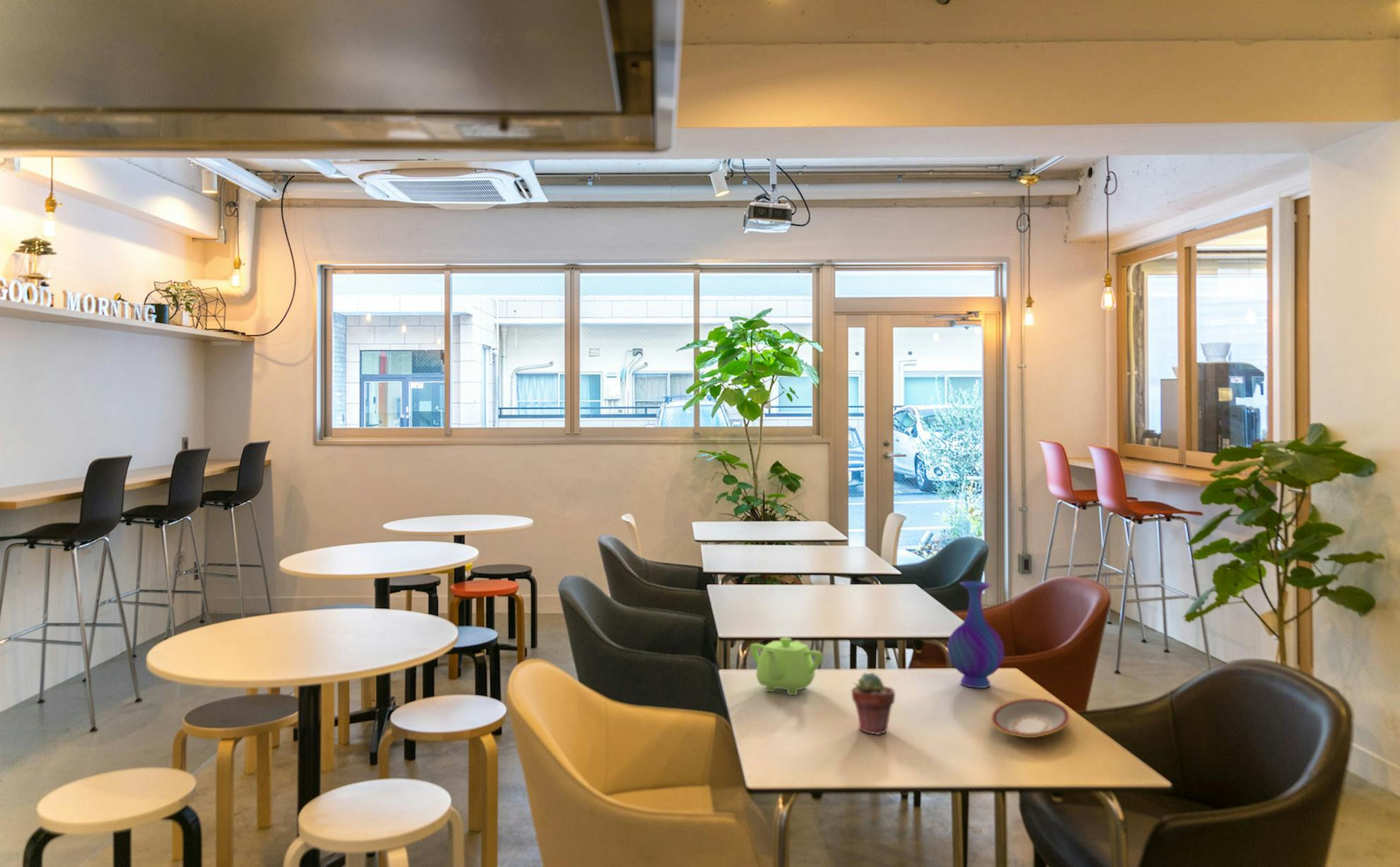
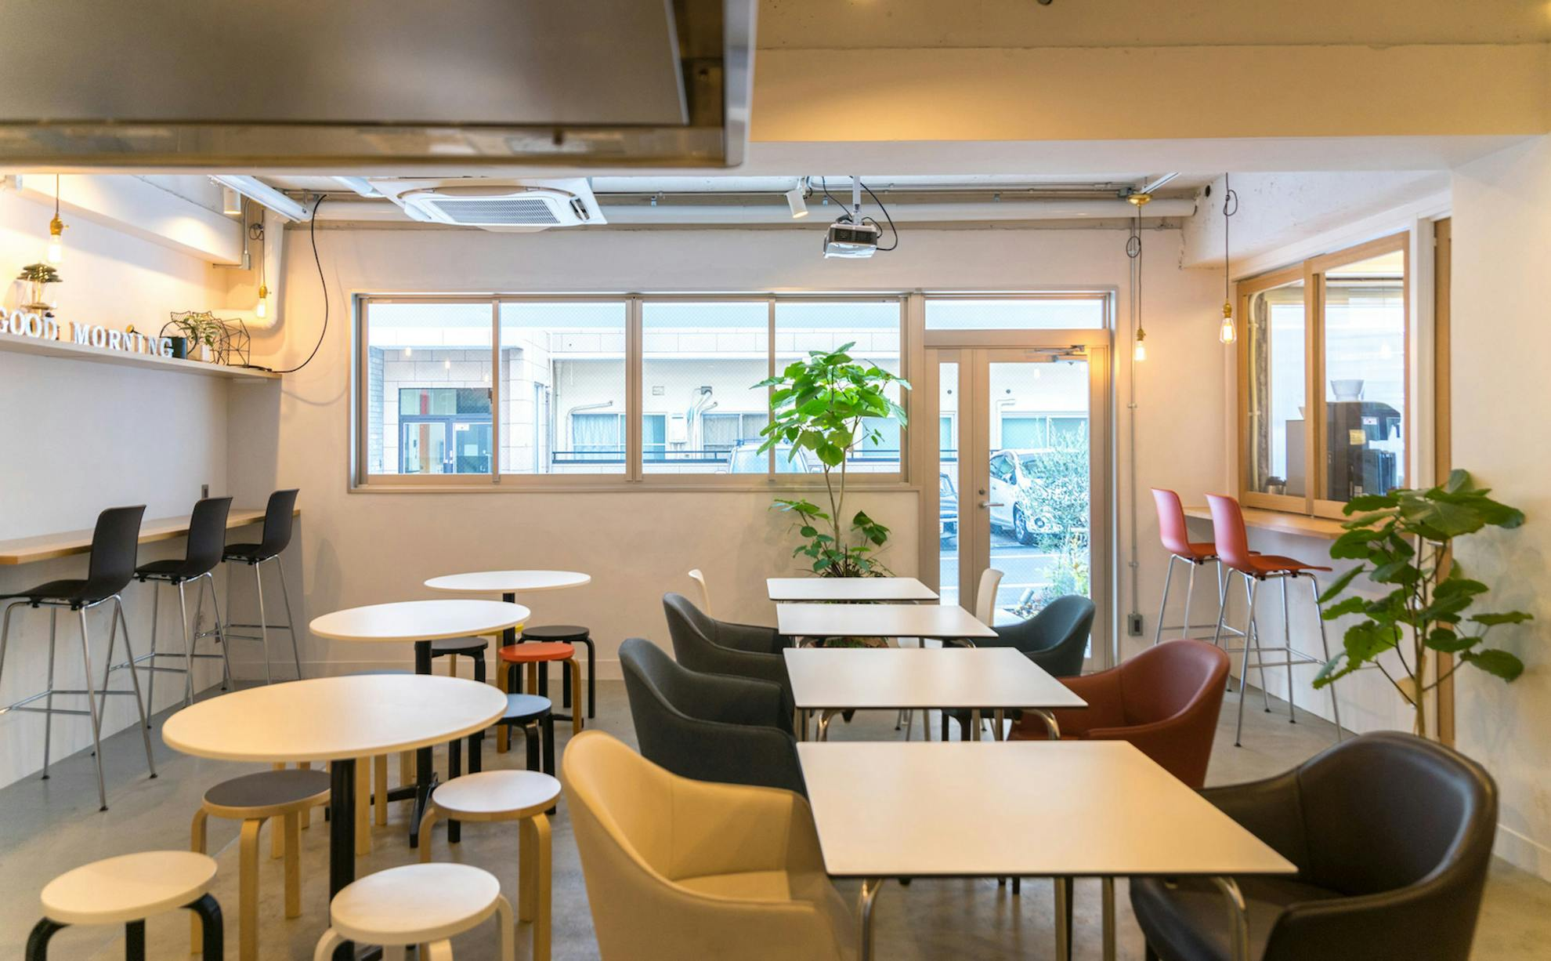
- plate [991,698,1071,739]
- potted succulent [851,672,896,735]
- teapot [749,637,824,696]
- vase [947,581,1005,689]
